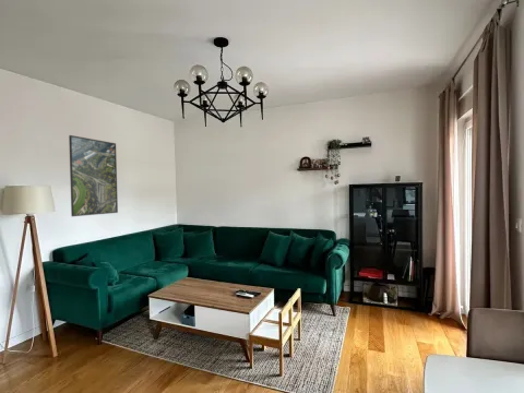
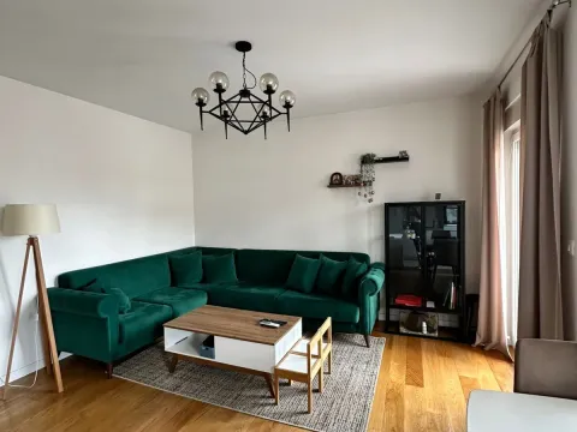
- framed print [68,134,119,217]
